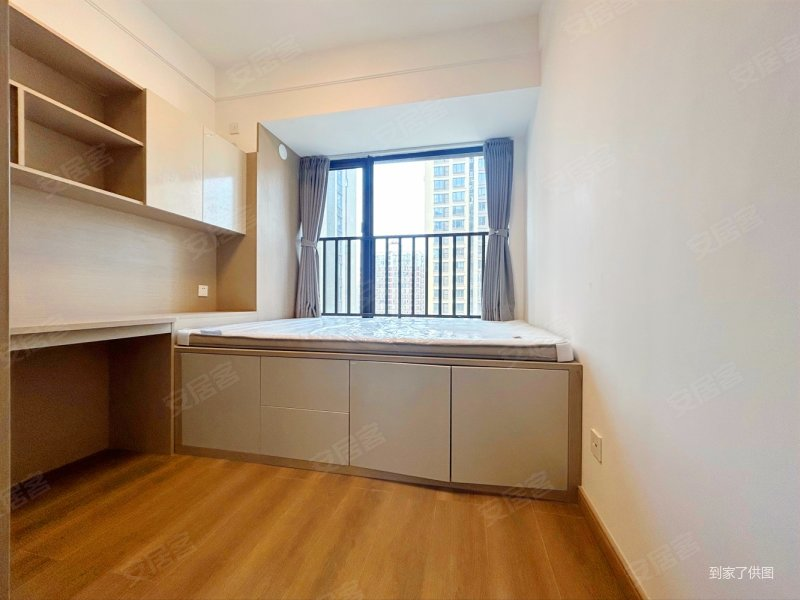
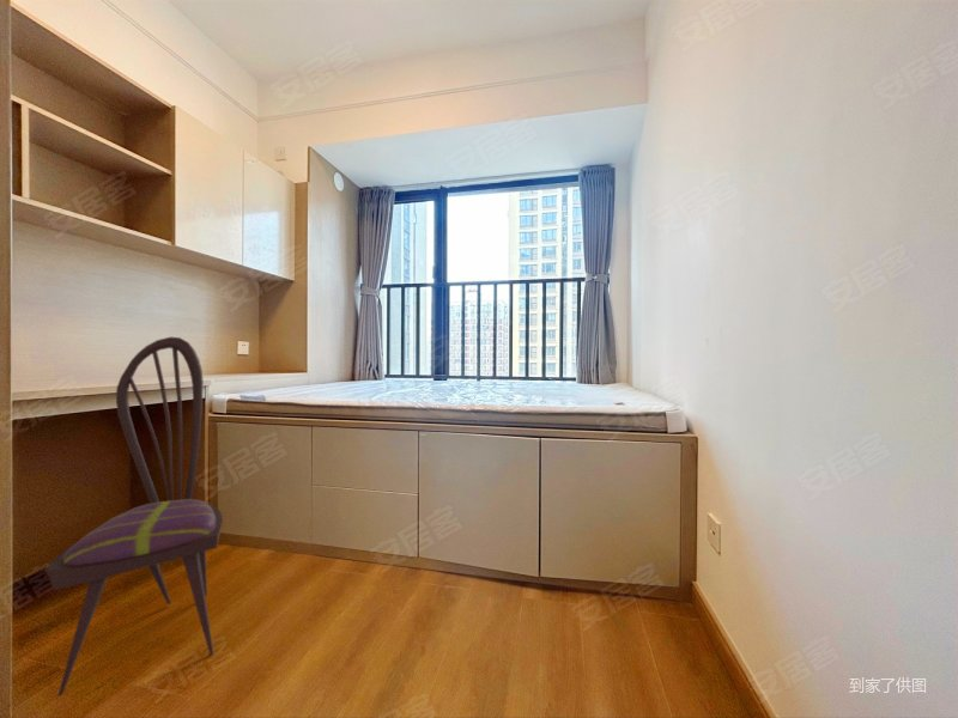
+ dining chair [44,335,224,698]
